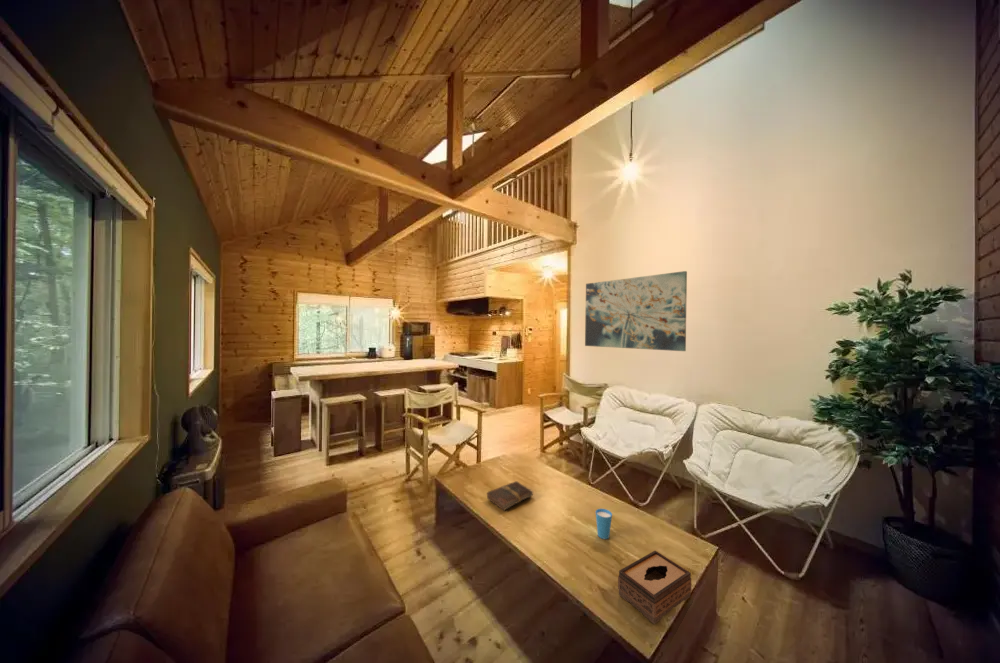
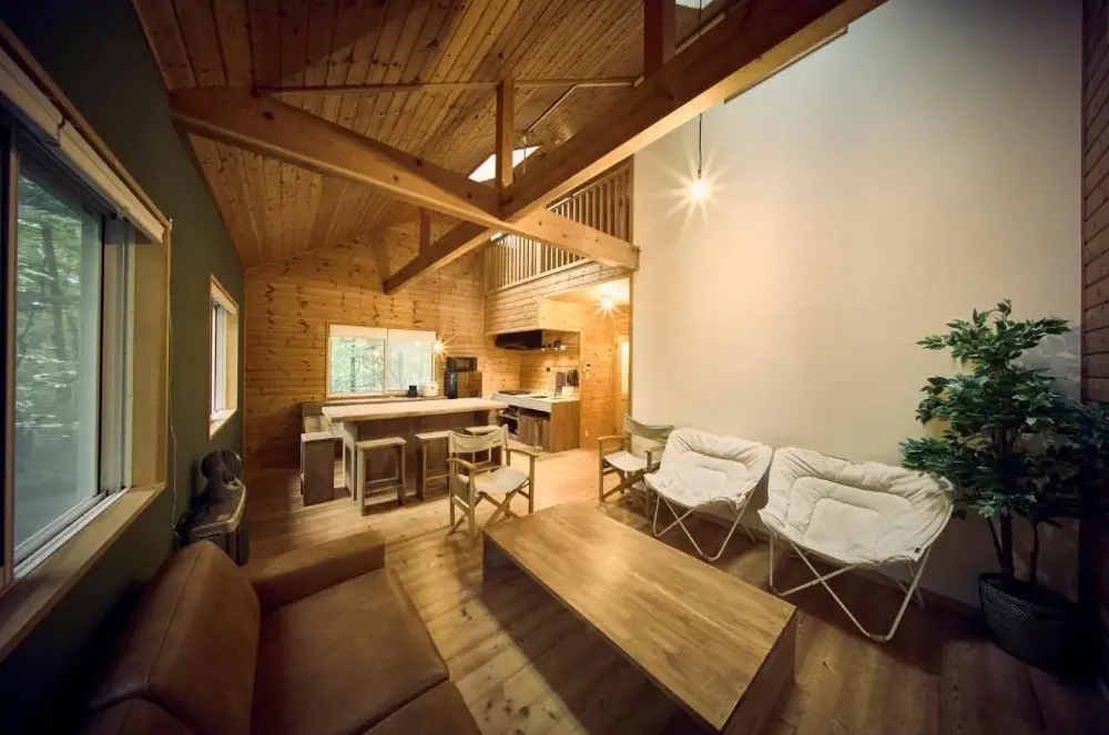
- cup [595,508,613,540]
- book [486,480,534,511]
- wall art [584,270,688,352]
- tissue box [617,550,693,625]
